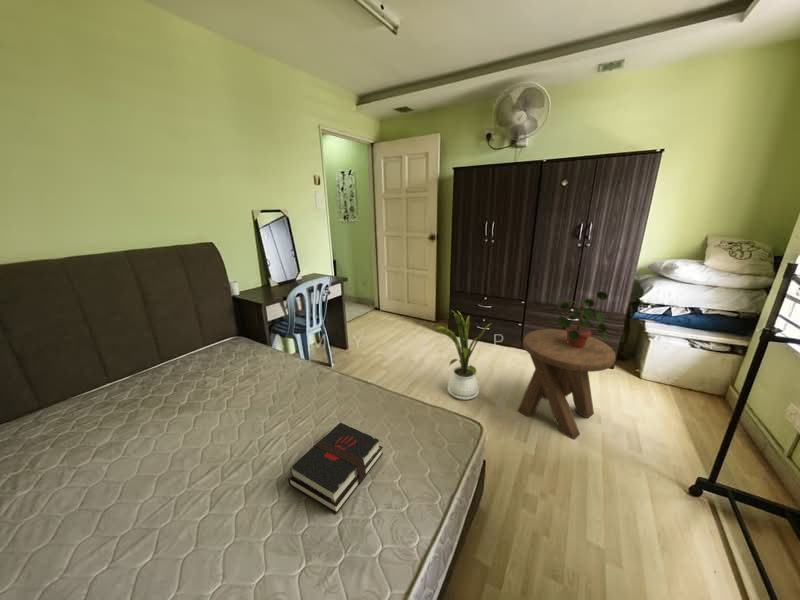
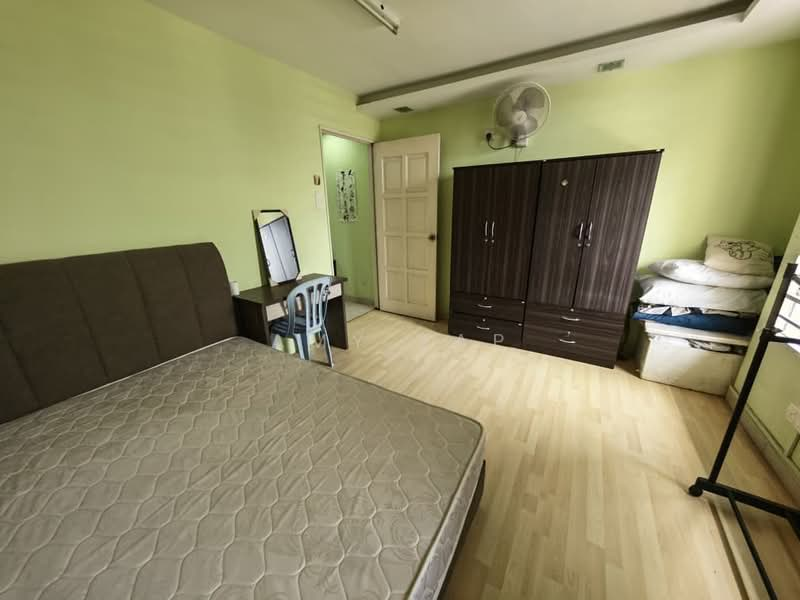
- house plant [434,309,493,401]
- potted plant [556,290,609,348]
- music stool [517,328,617,440]
- hardback book [287,422,384,514]
